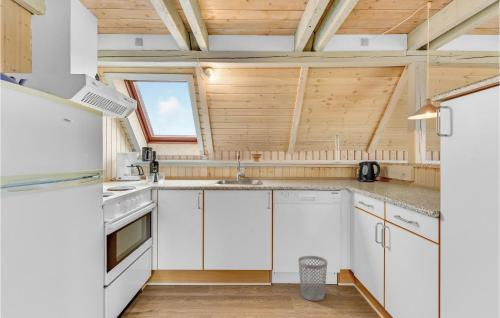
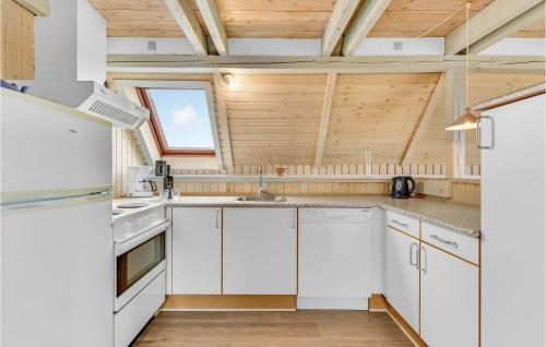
- wastebasket [297,255,328,302]
